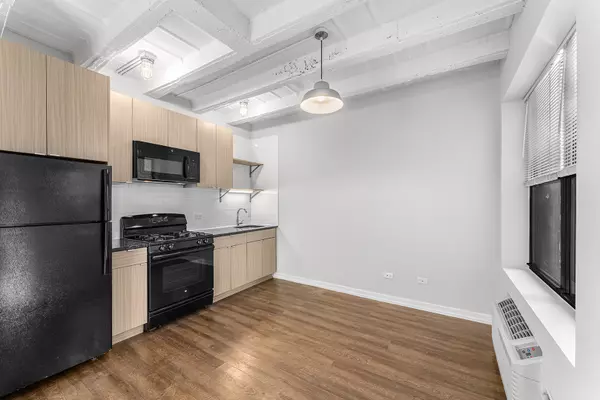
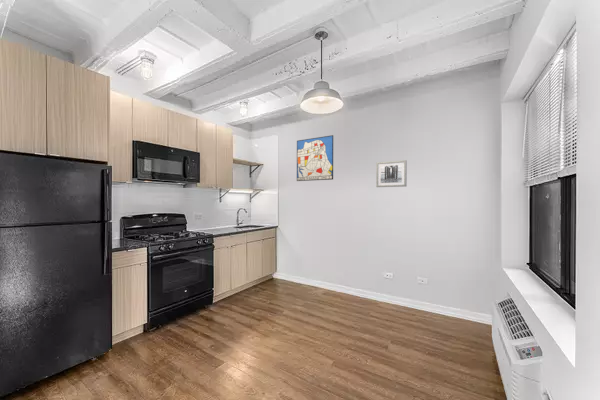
+ wall art [296,134,334,182]
+ wall art [375,159,408,188]
